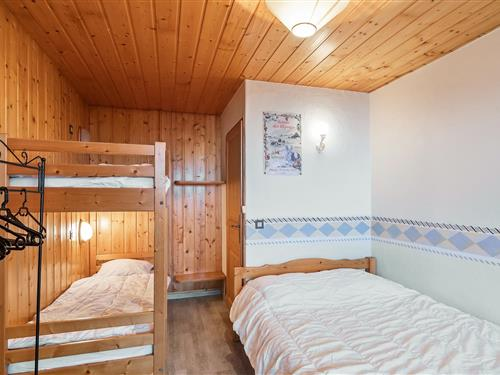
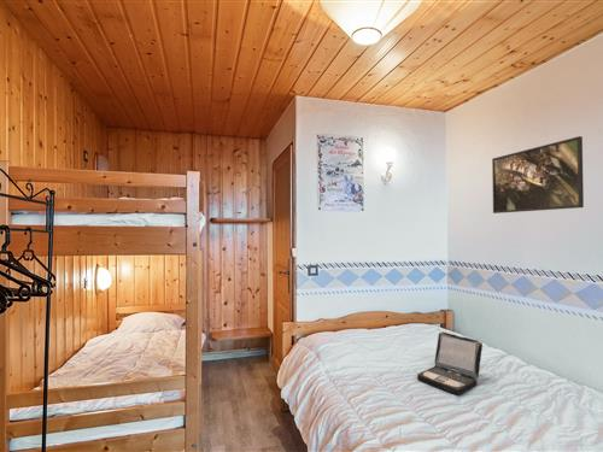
+ laptop [416,330,484,397]
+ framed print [491,135,585,215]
